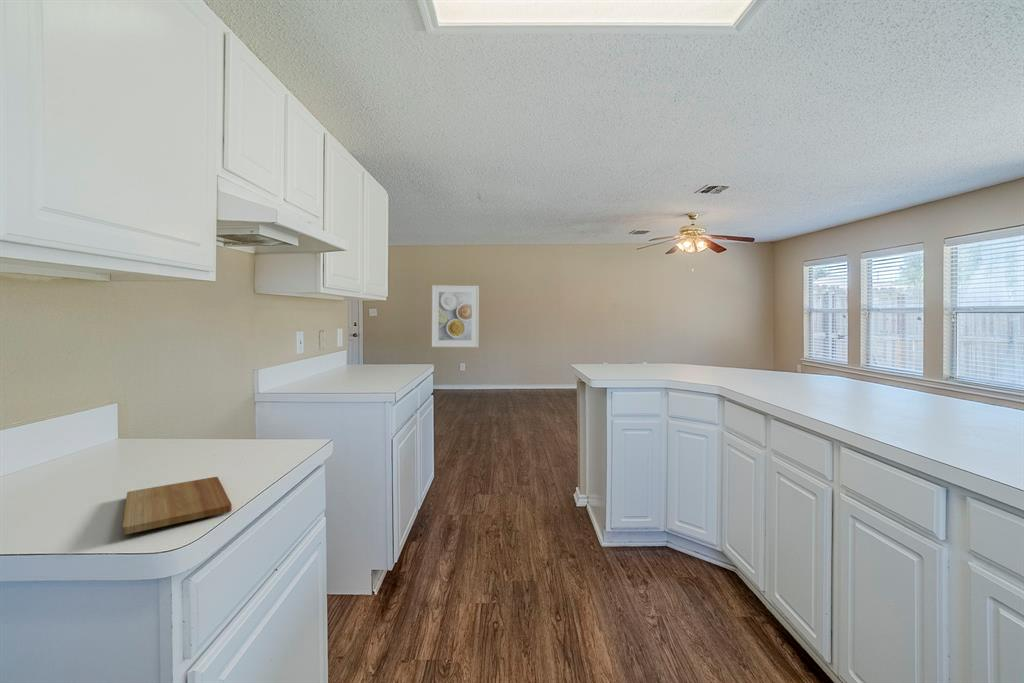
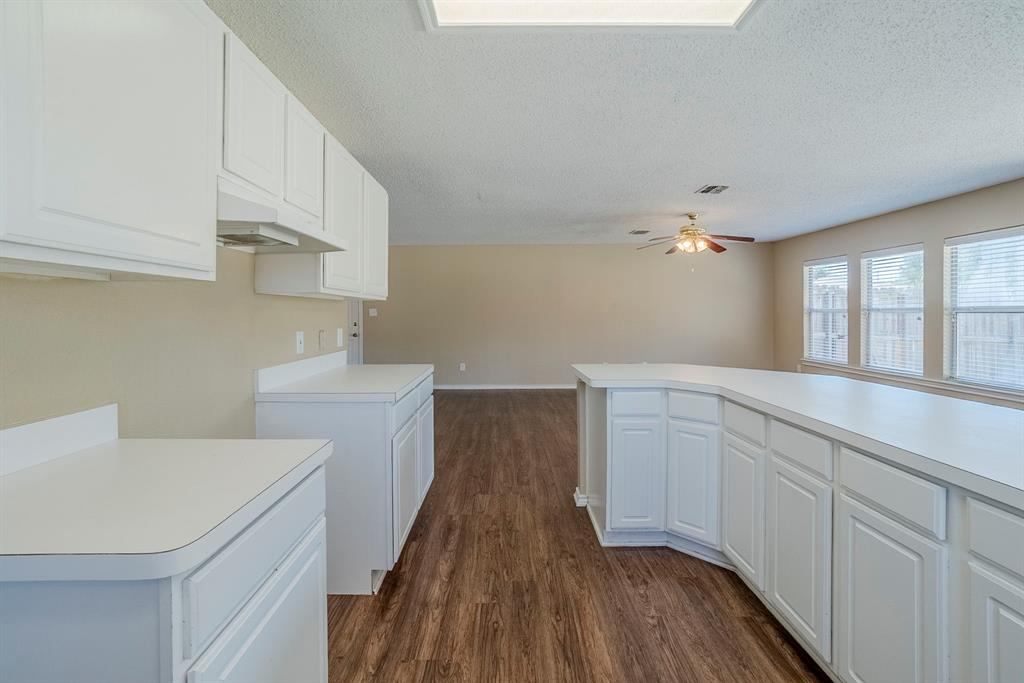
- cutting board [121,476,233,536]
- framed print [431,284,480,348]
